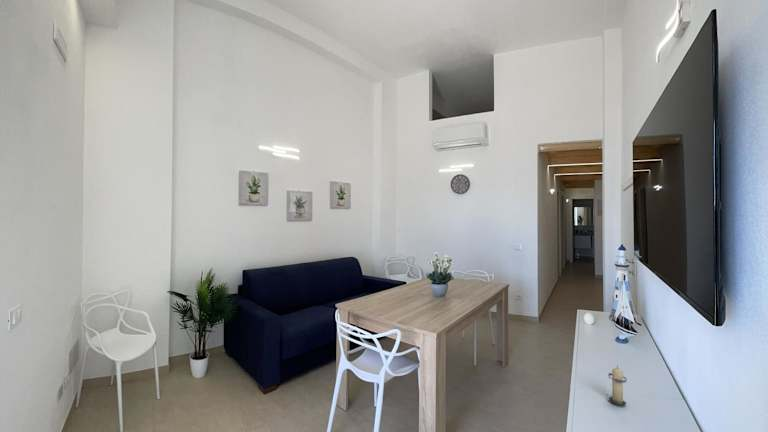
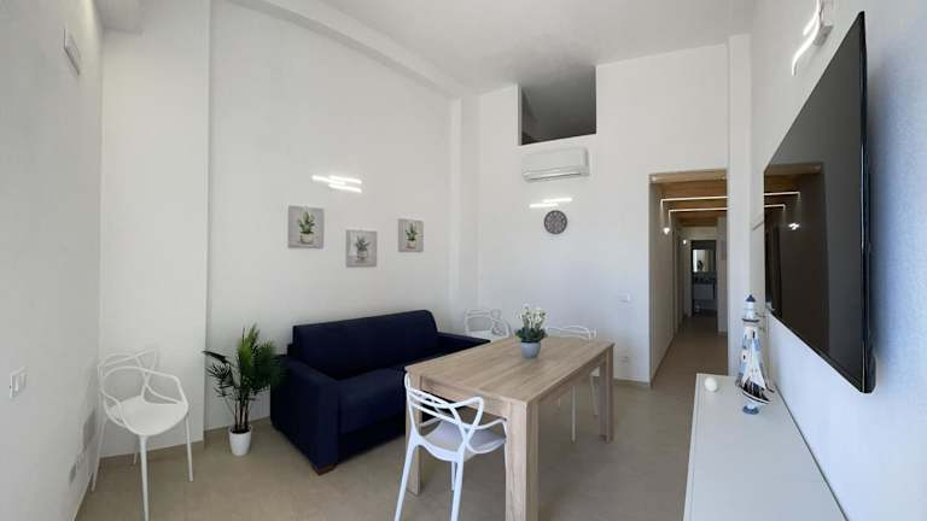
- candle [607,364,627,407]
